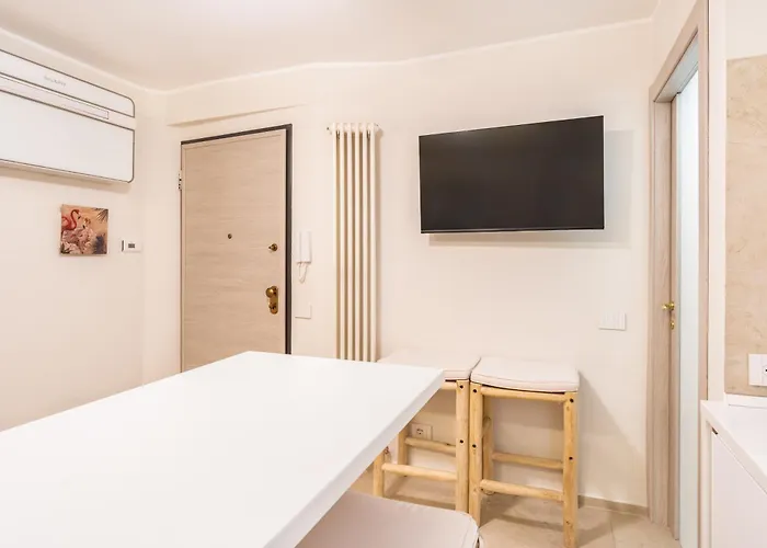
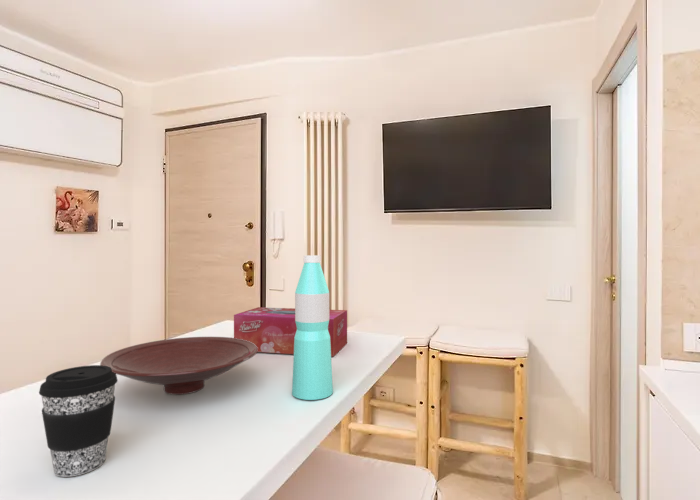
+ tissue box [233,306,348,357]
+ water bottle [291,254,334,401]
+ bowl [99,336,258,396]
+ coffee cup [38,364,119,478]
